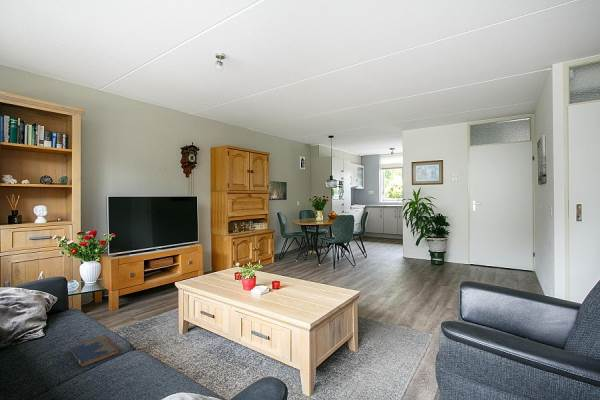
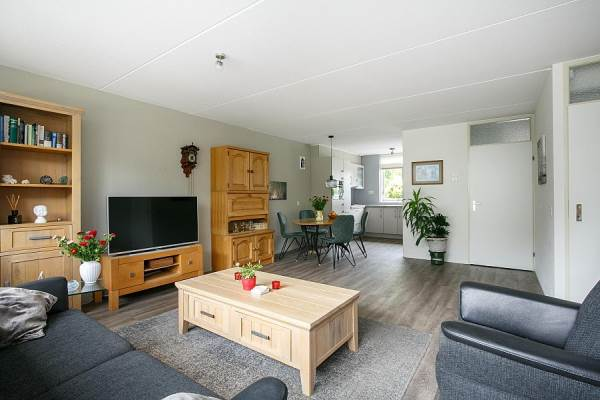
- hardcover book [68,334,121,368]
